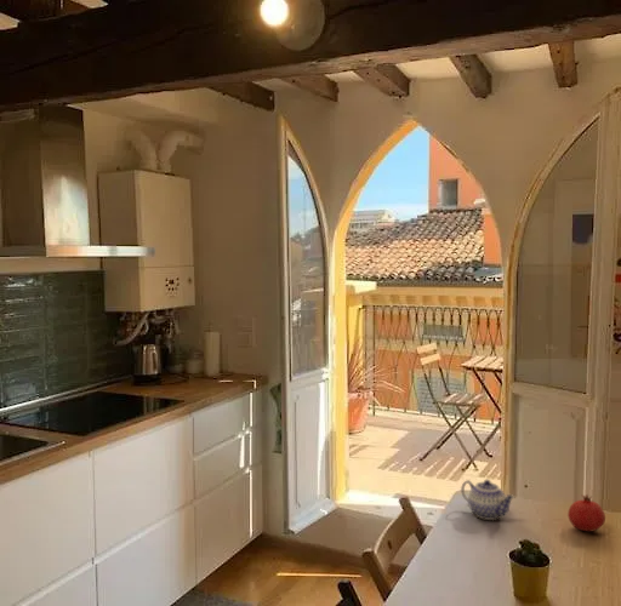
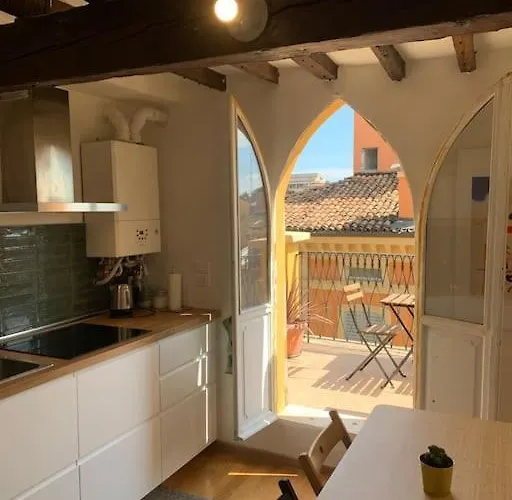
- fruit [566,493,606,532]
- teapot [460,479,515,521]
